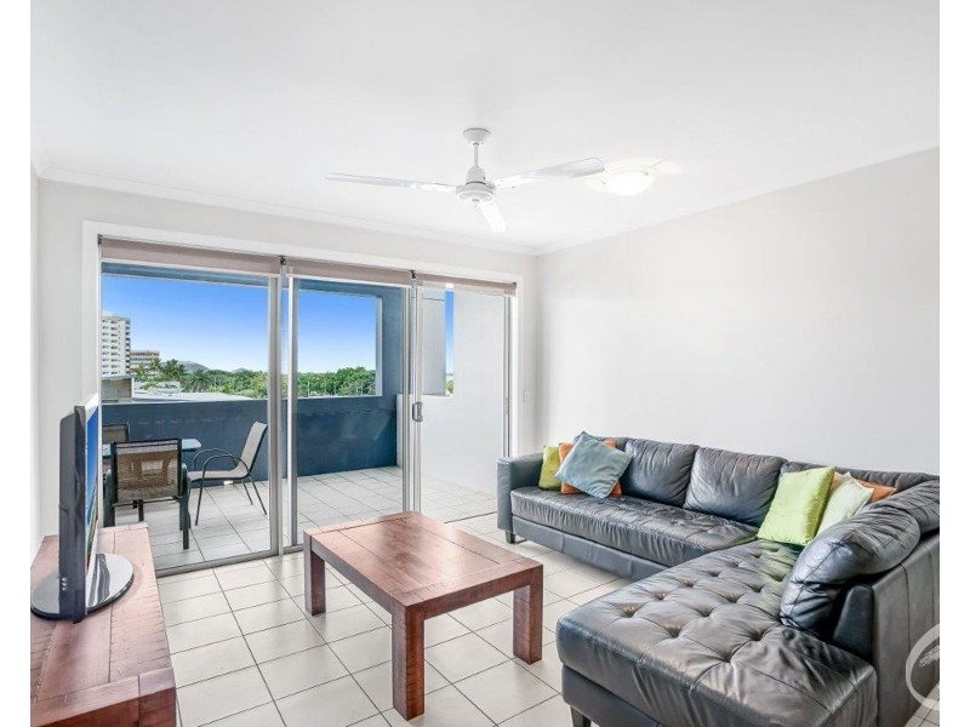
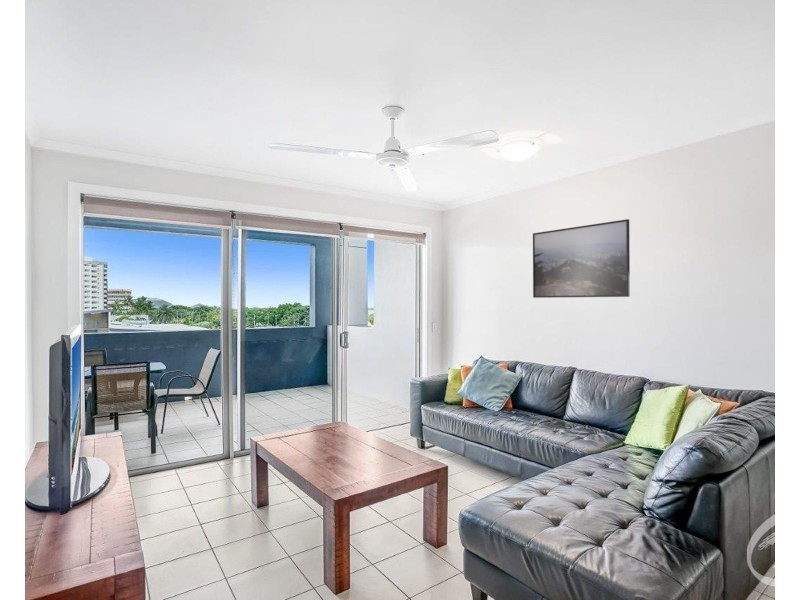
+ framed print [532,218,631,299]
